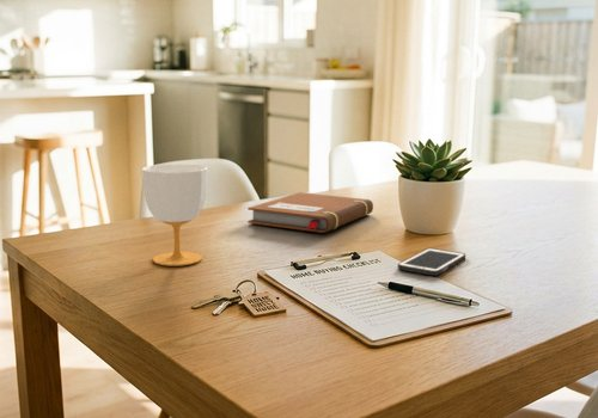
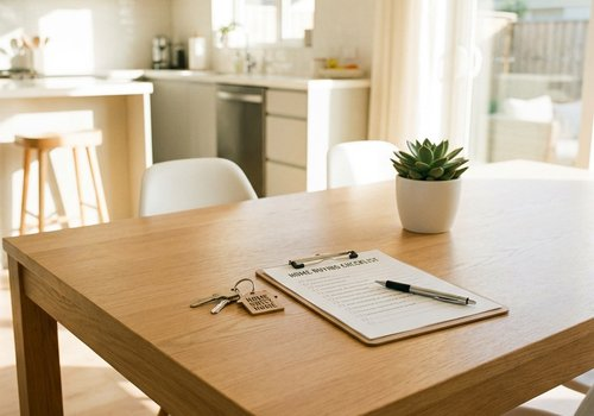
- notebook [246,191,374,234]
- cell phone [397,247,466,277]
- cup [140,162,208,268]
